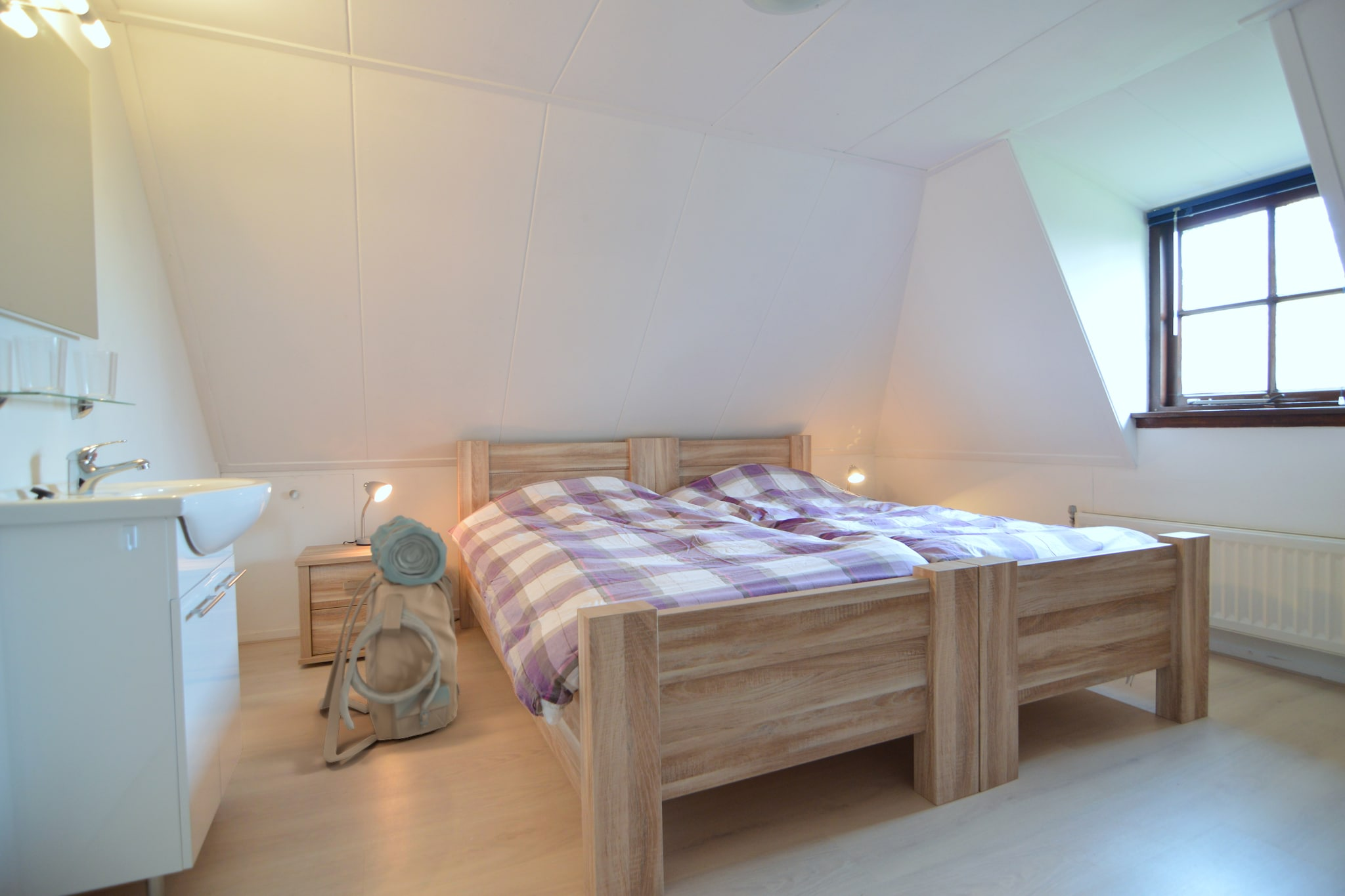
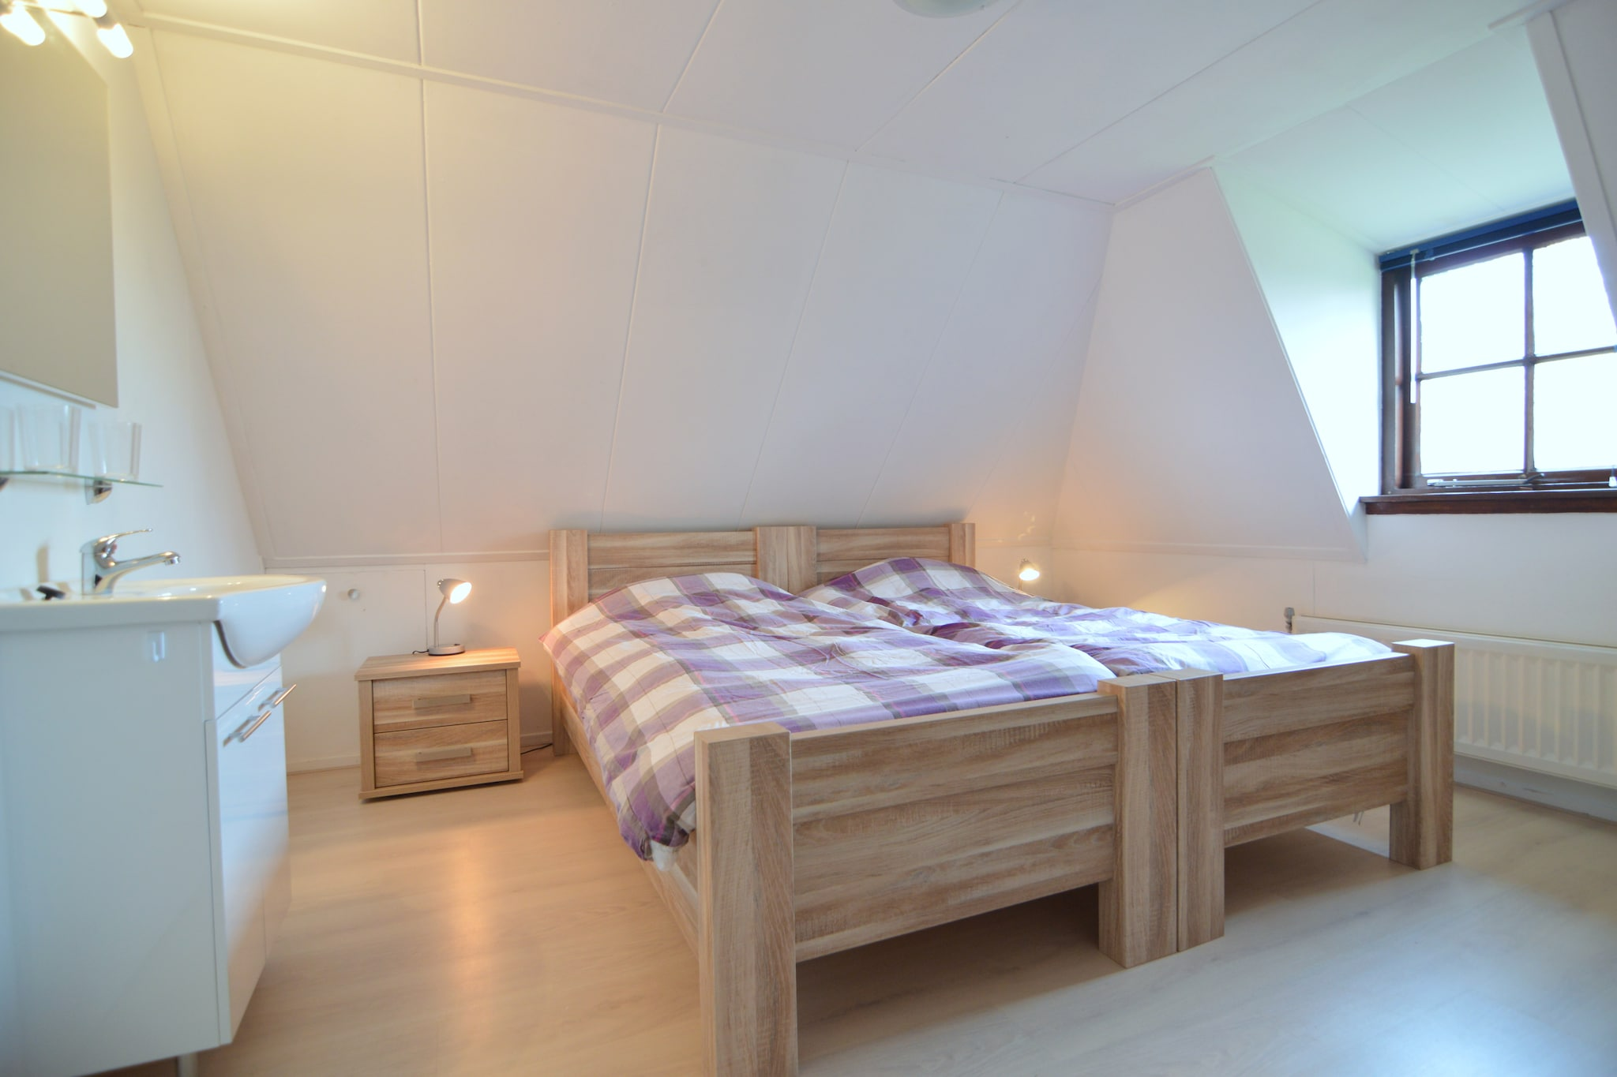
- backpack [317,515,460,763]
